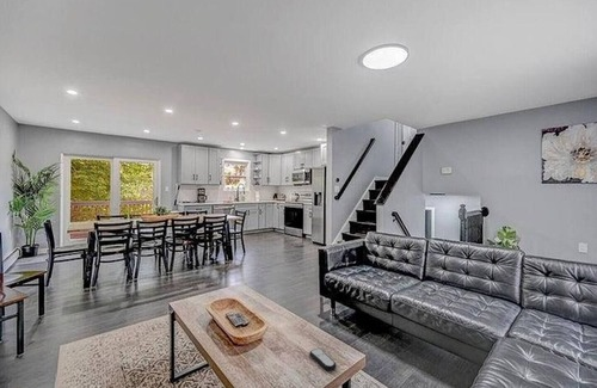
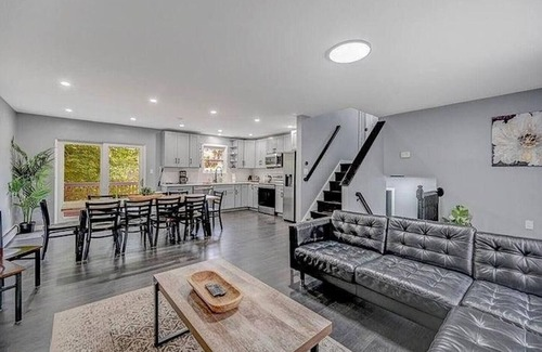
- remote control [308,347,337,371]
